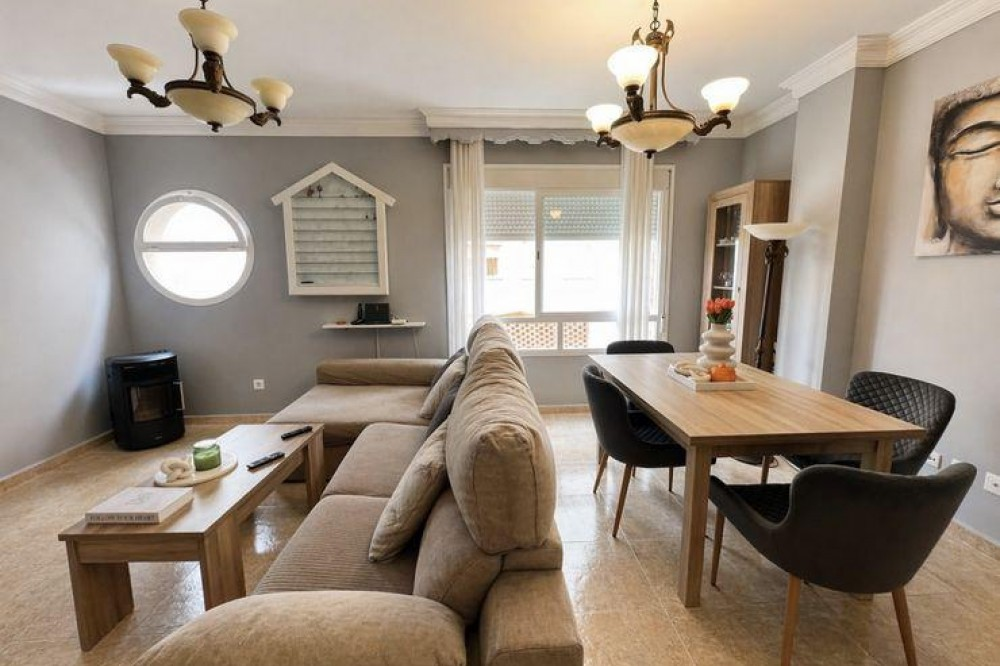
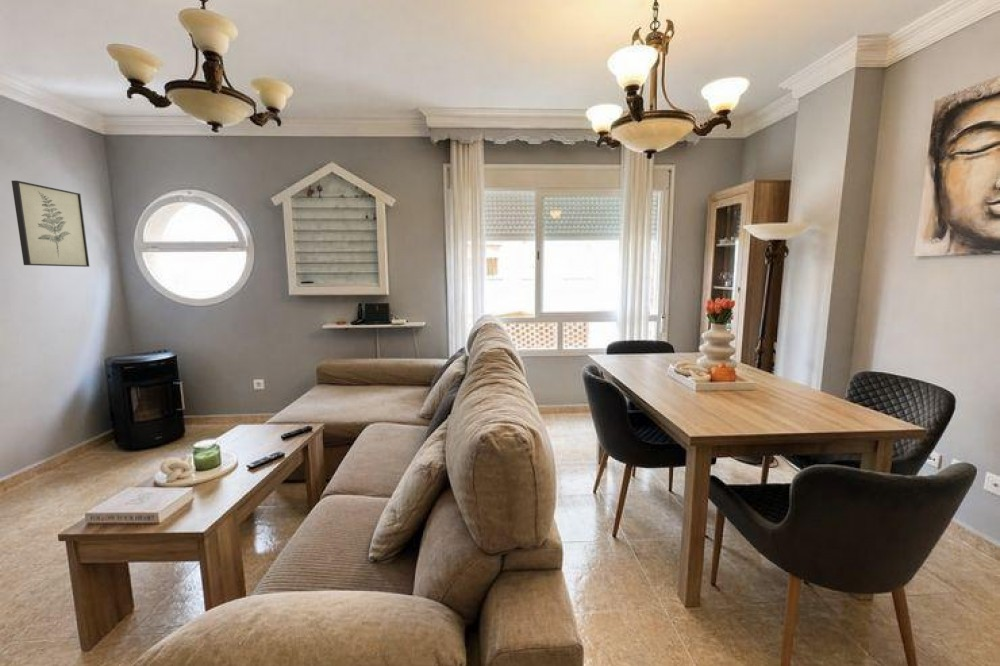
+ wall art [11,180,90,268]
